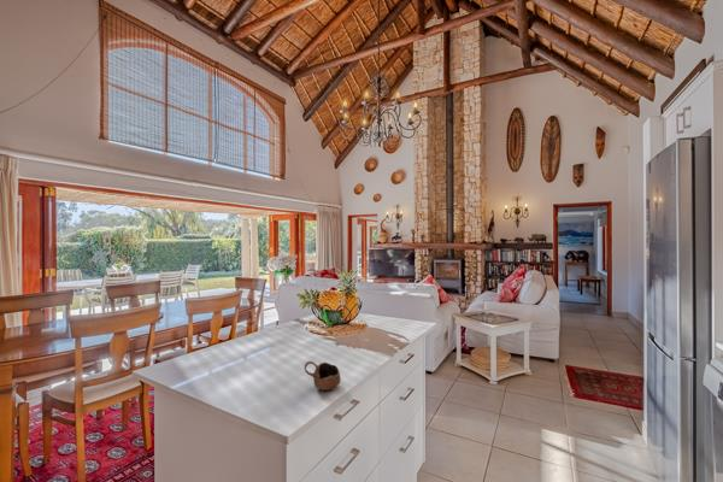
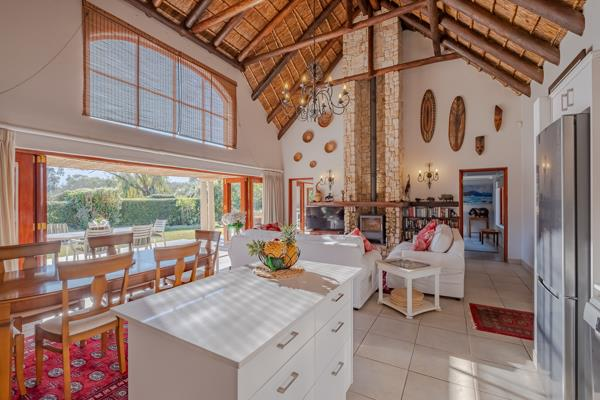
- cup [304,360,342,392]
